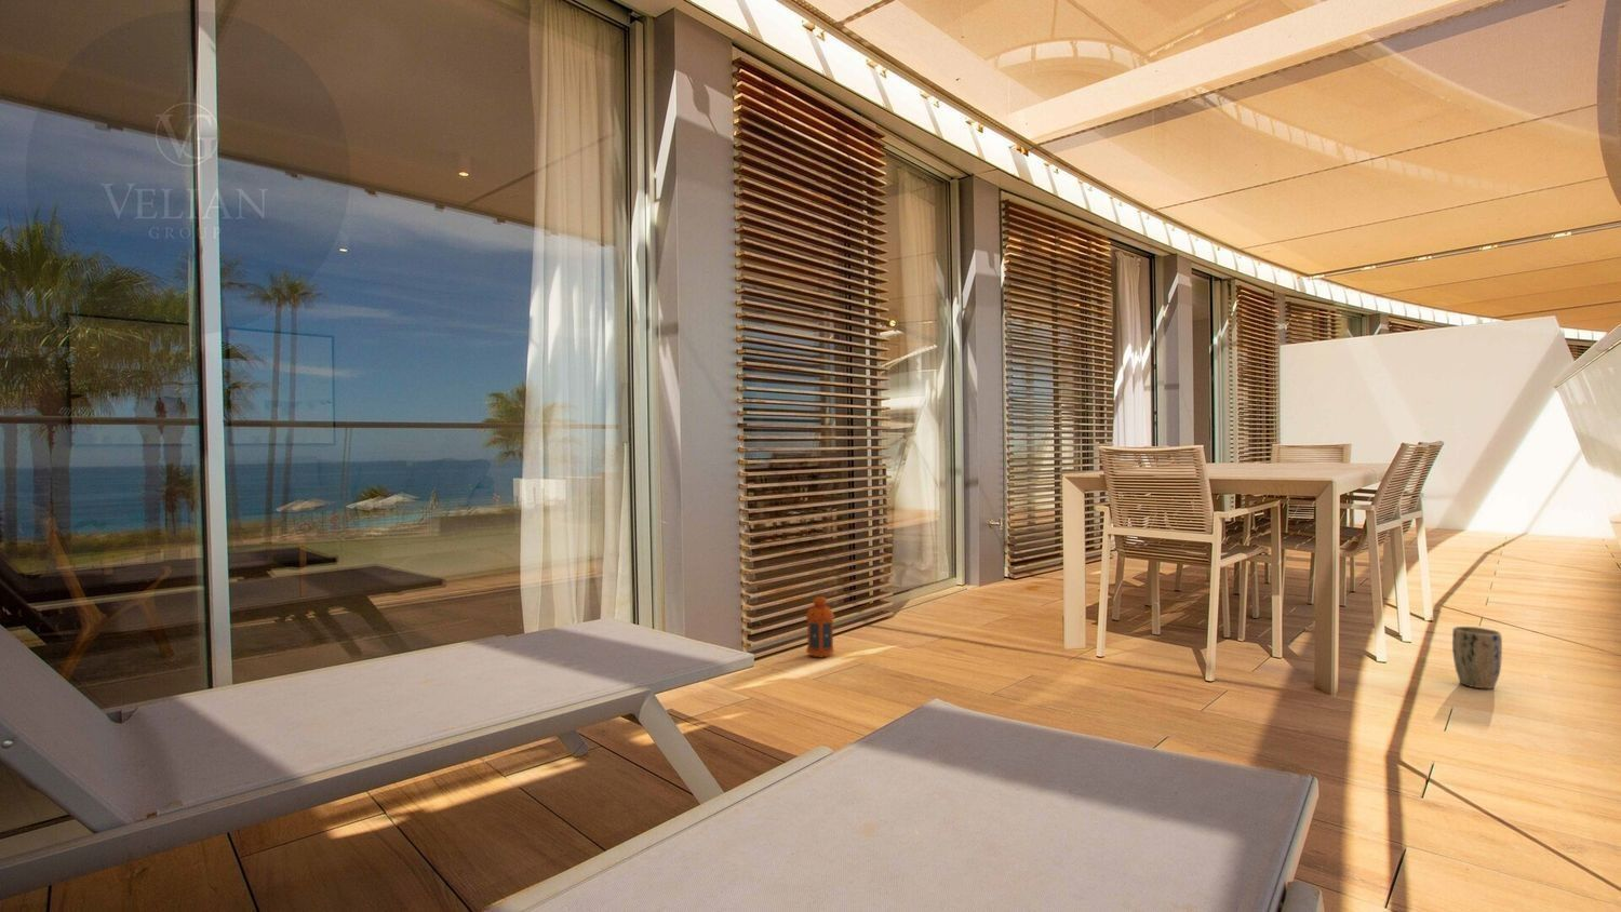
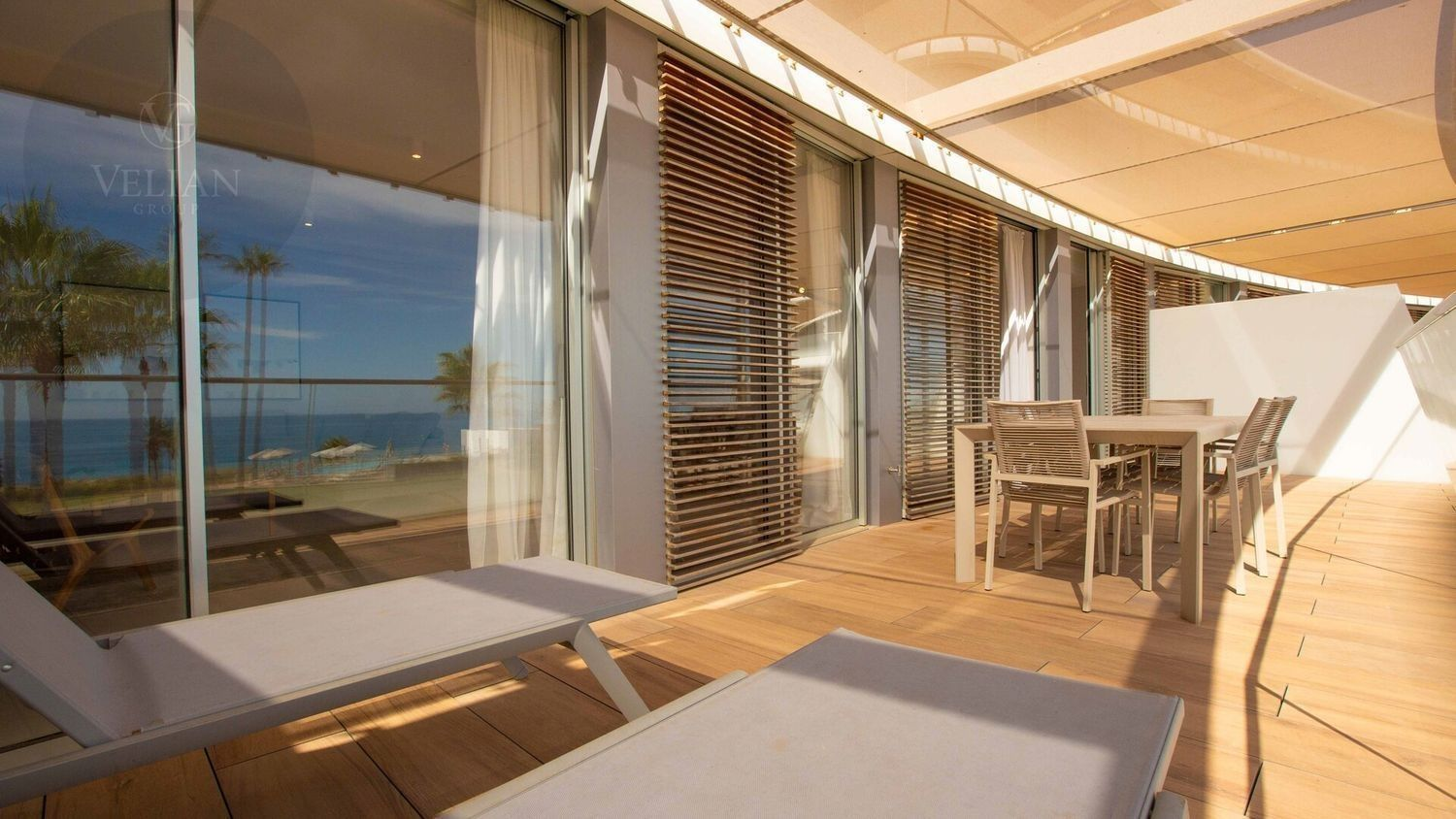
- plant pot [1452,626,1503,689]
- lantern [804,588,836,658]
